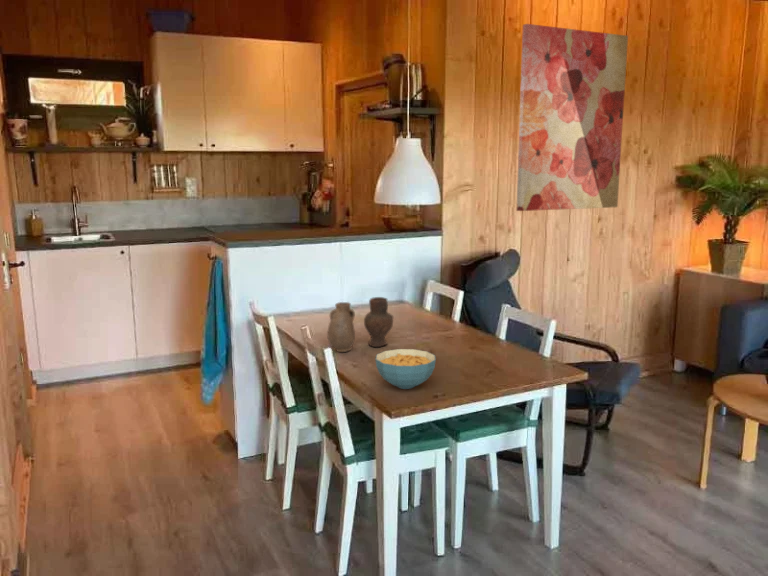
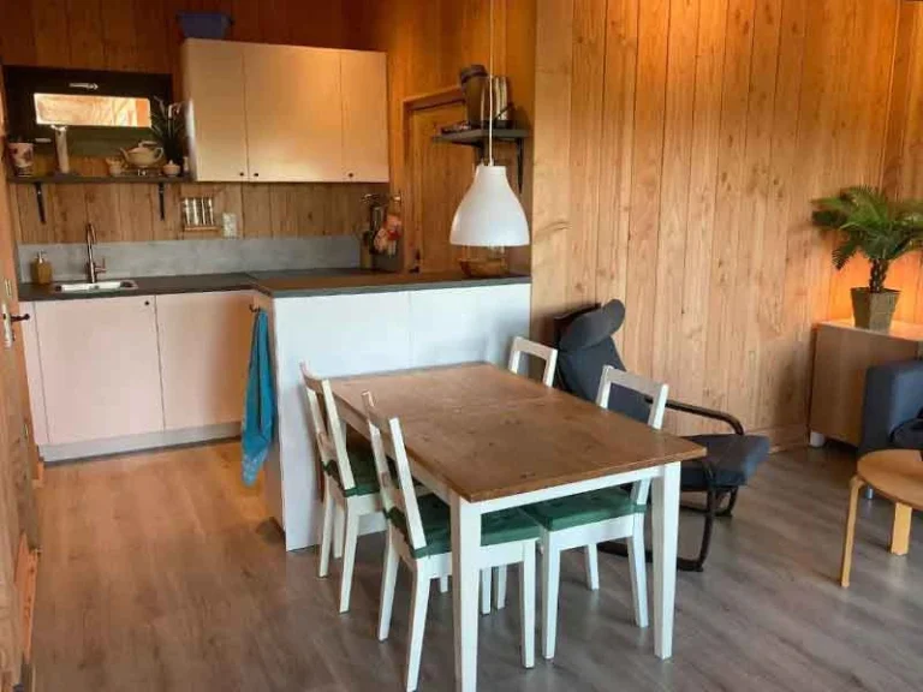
- vase [326,296,394,353]
- cereal bowl [374,348,437,390]
- wall art [515,23,629,212]
